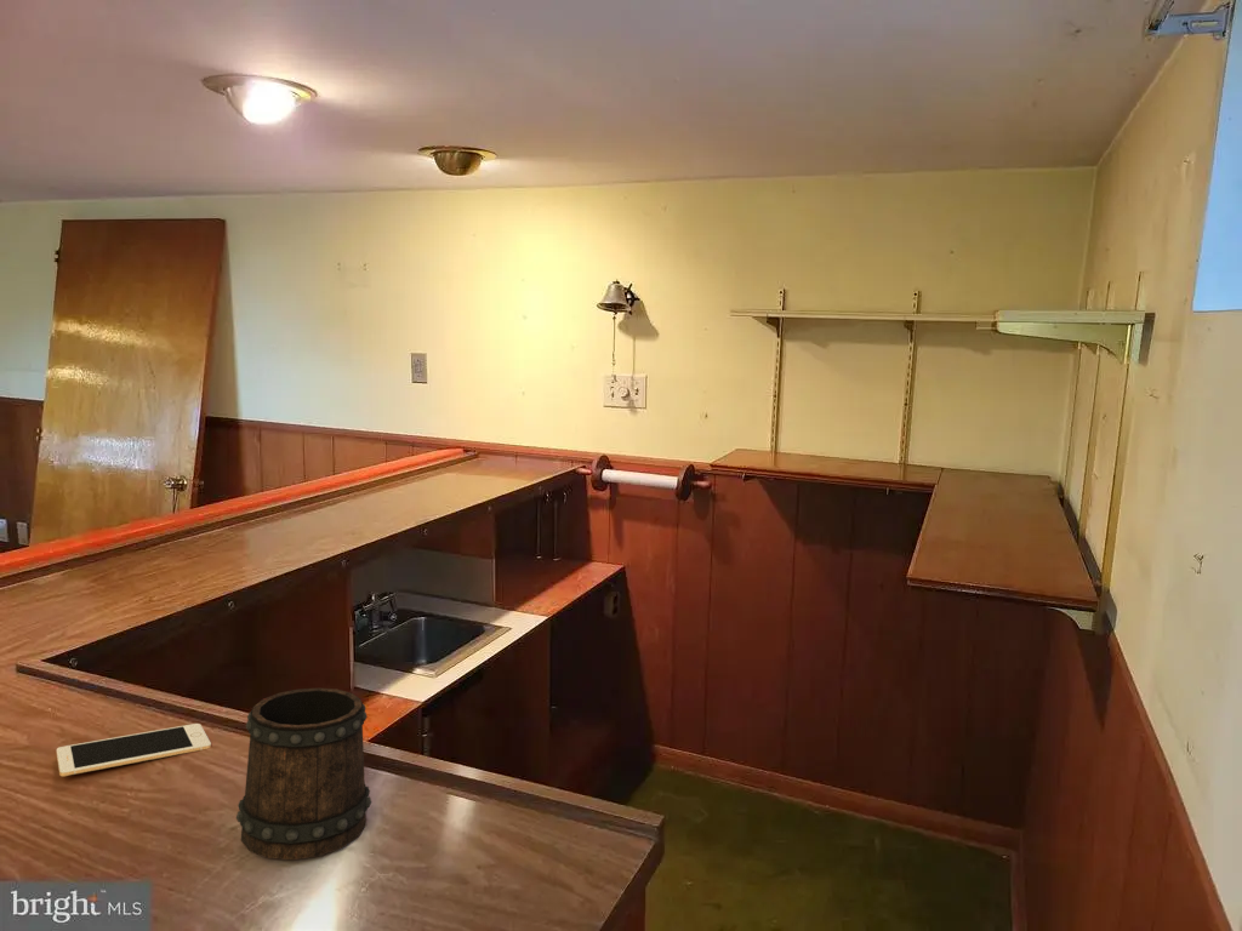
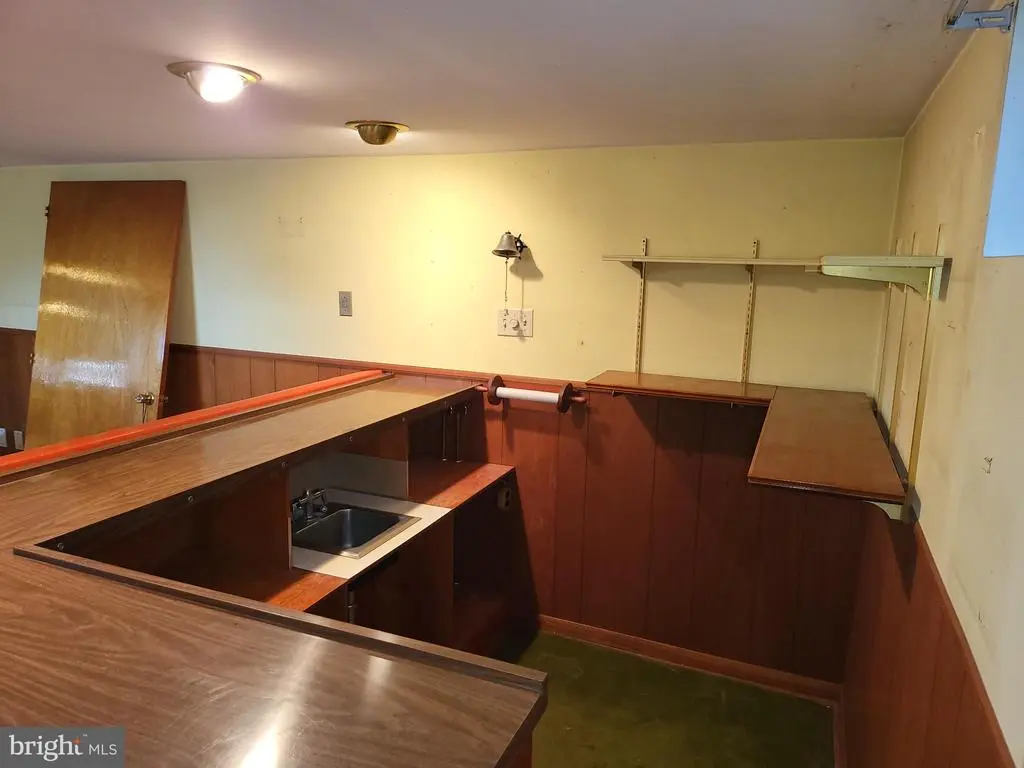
- cell phone [56,722,212,777]
- beer mug [235,687,372,861]
